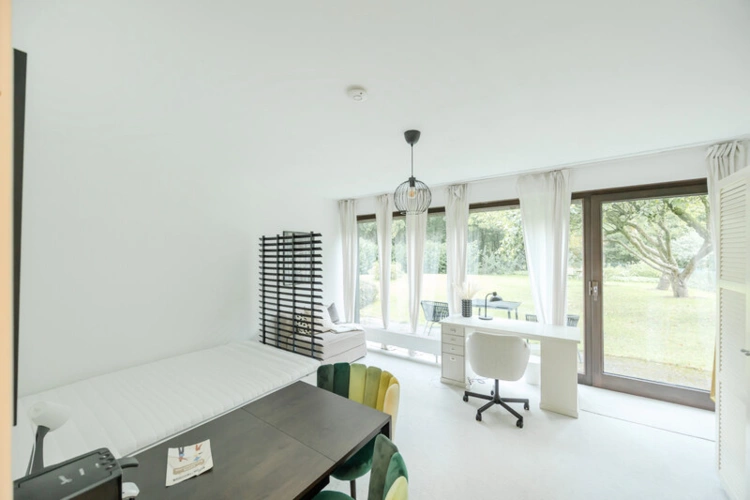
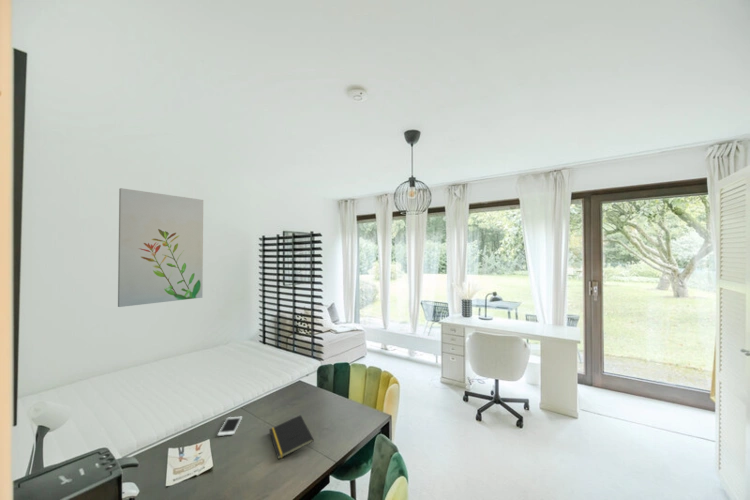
+ cell phone [217,416,243,437]
+ notepad [268,414,315,460]
+ wall art [117,187,204,308]
